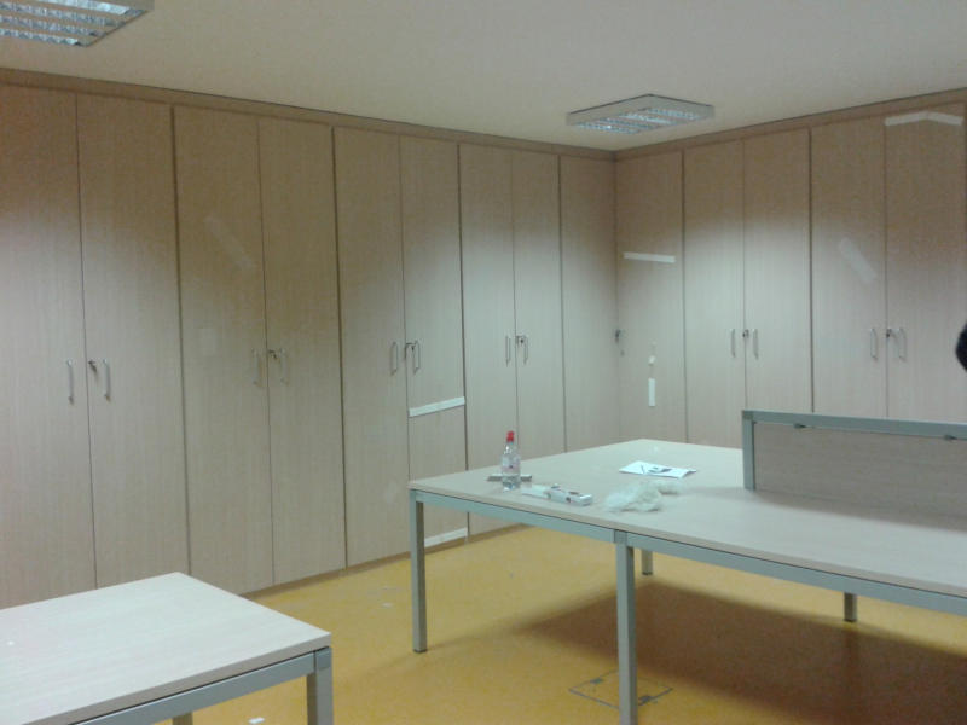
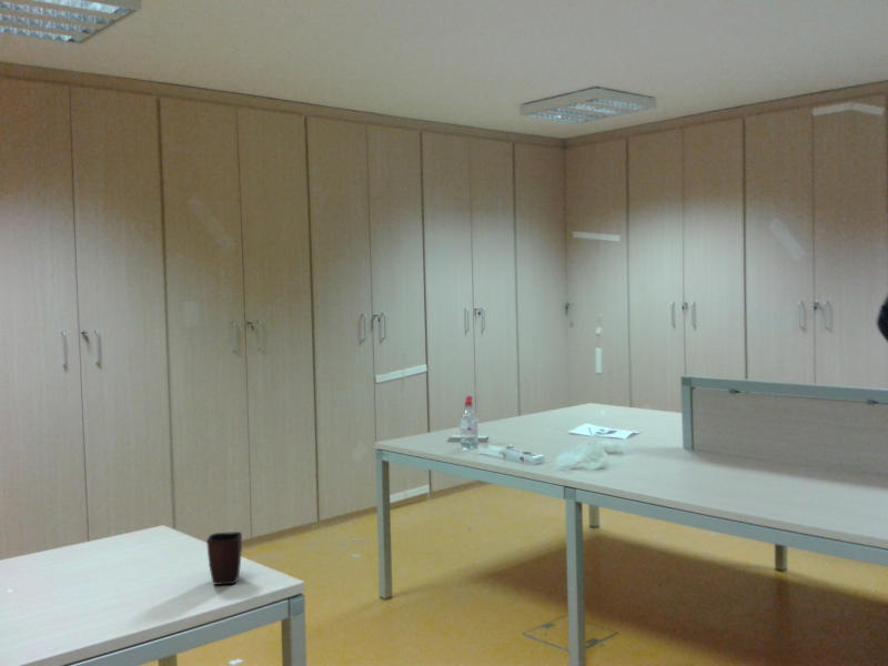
+ mug [205,531,243,586]
